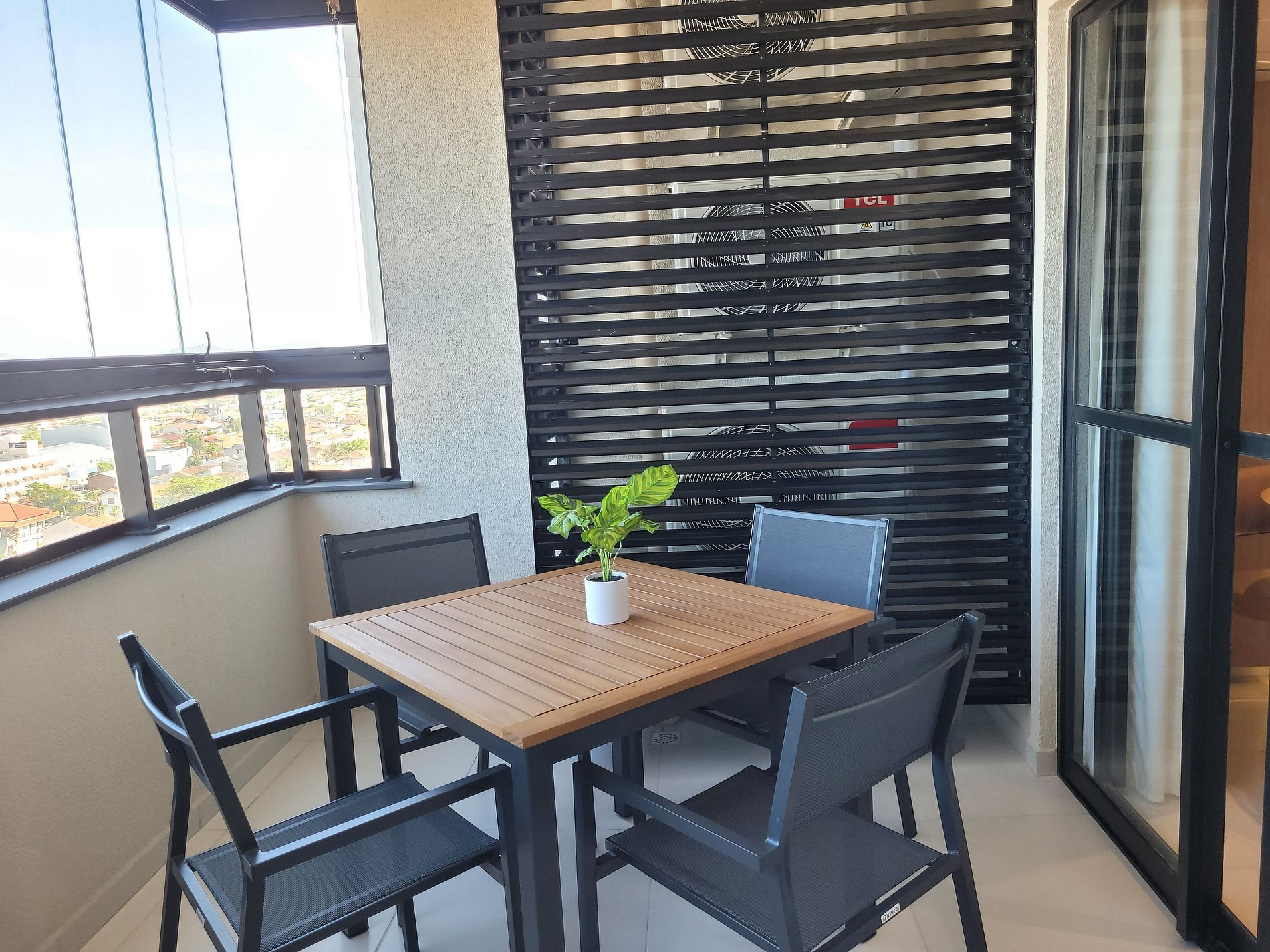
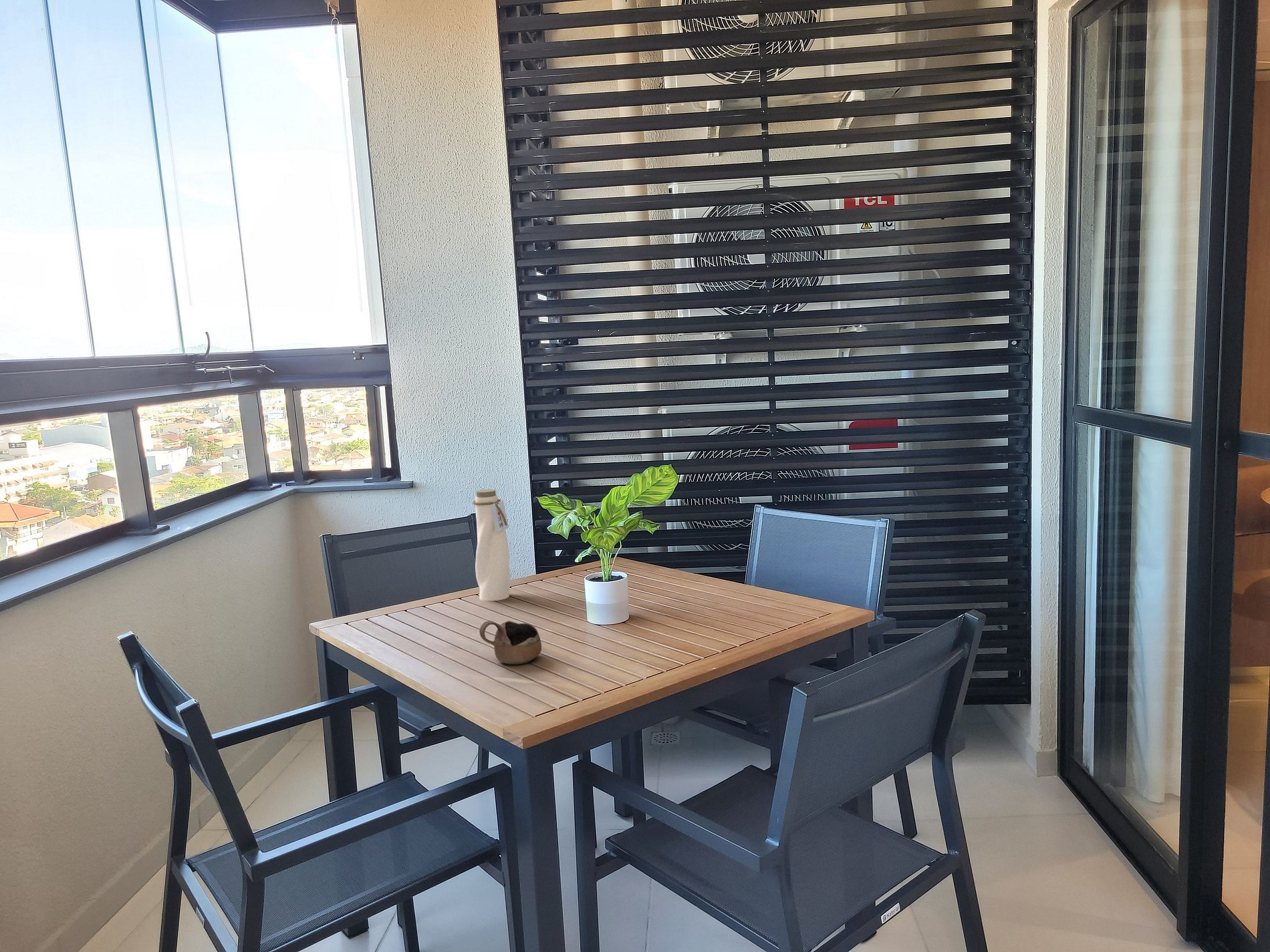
+ cup [479,620,542,665]
+ water bottle [471,488,511,602]
